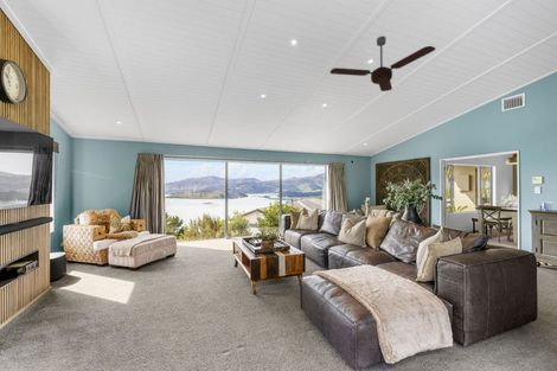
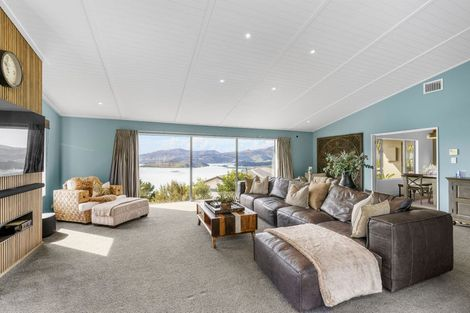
- ceiling fan [329,36,436,92]
